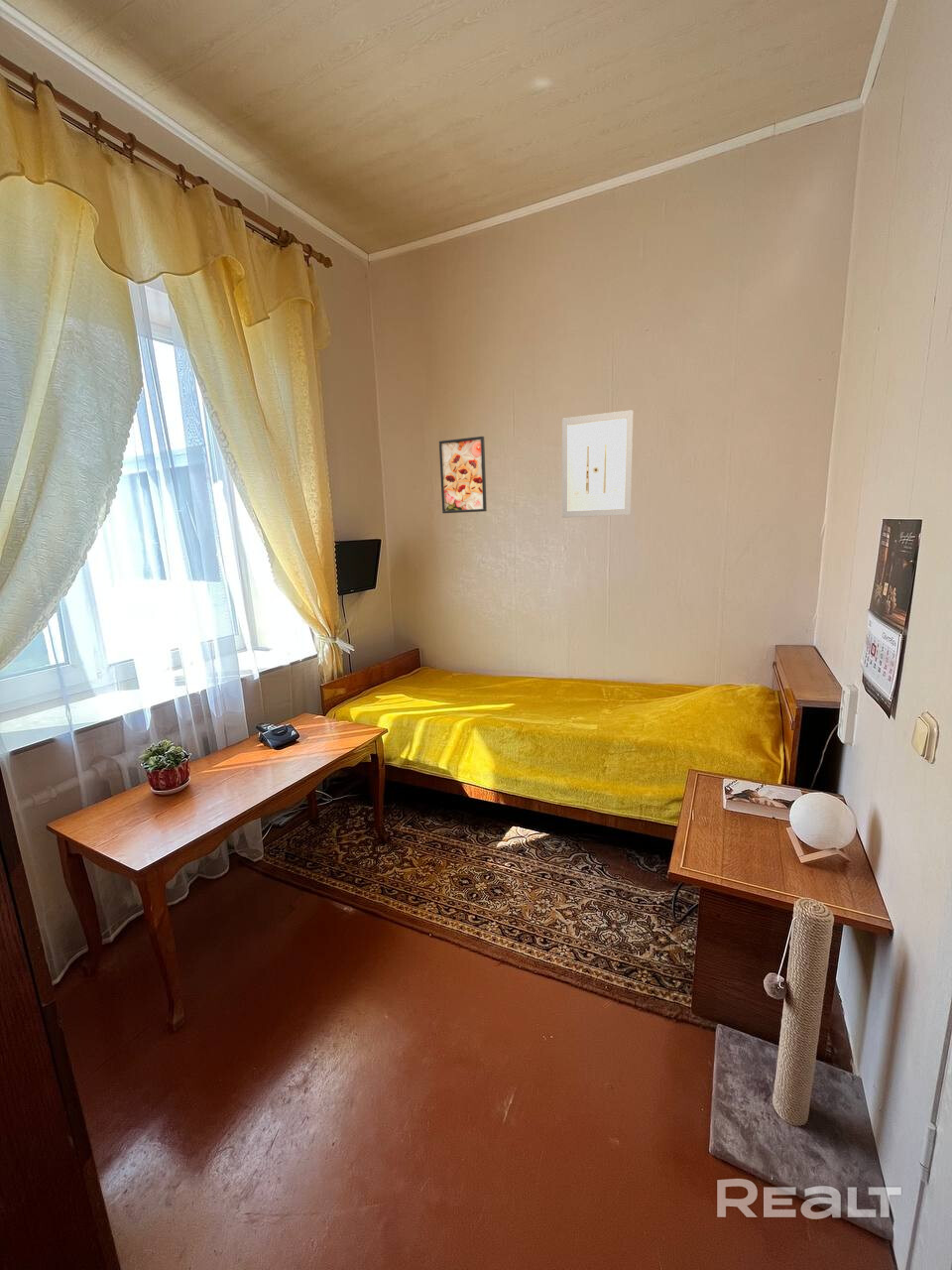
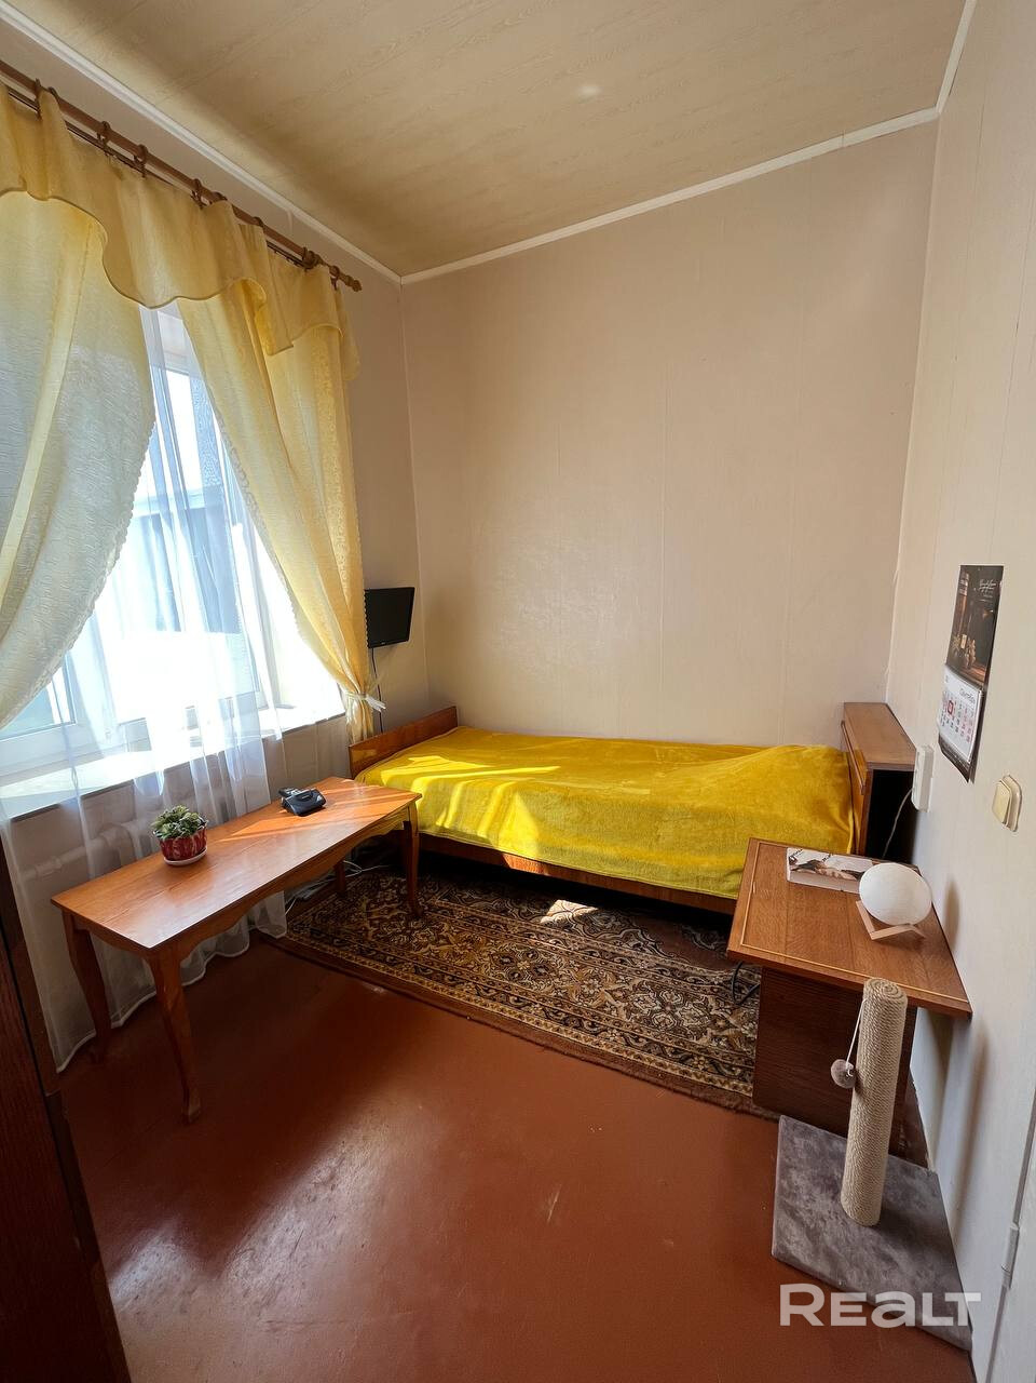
- wall art [561,409,634,518]
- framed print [438,436,488,514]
